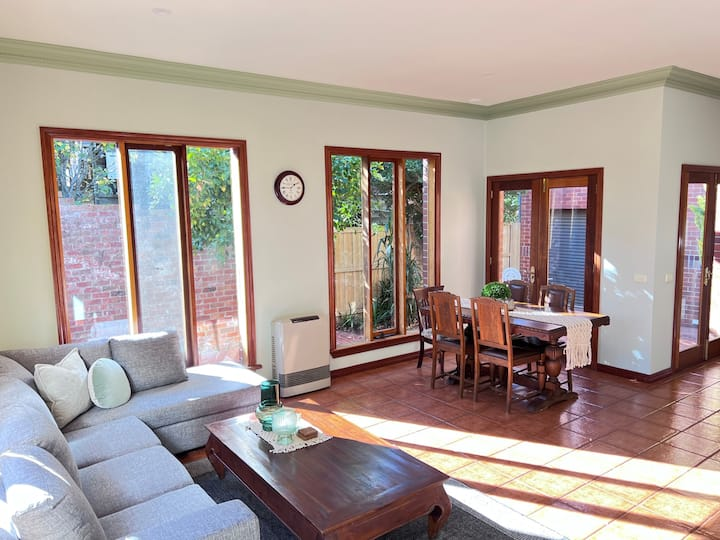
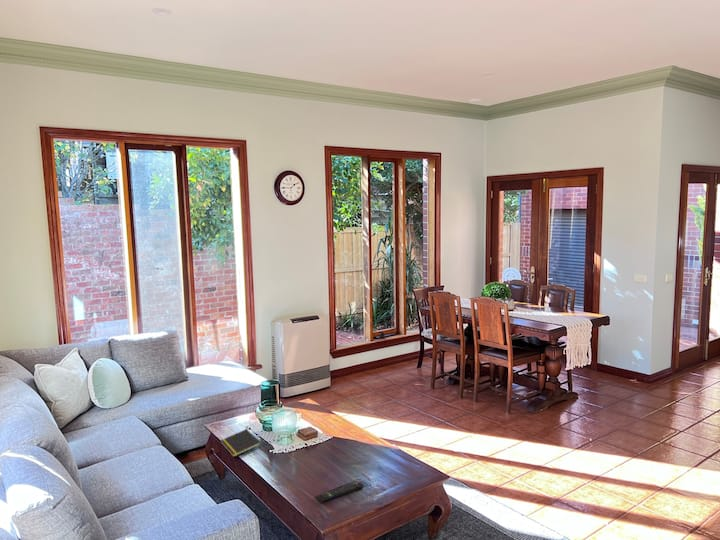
+ notepad [219,428,262,458]
+ remote control [315,481,364,503]
